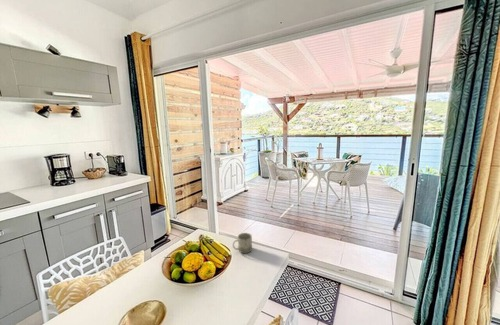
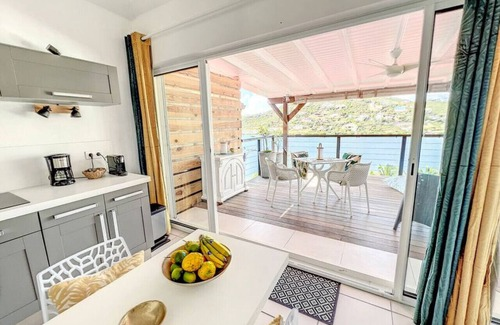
- cup [232,232,253,254]
